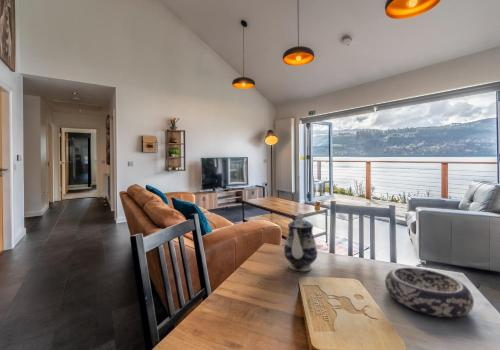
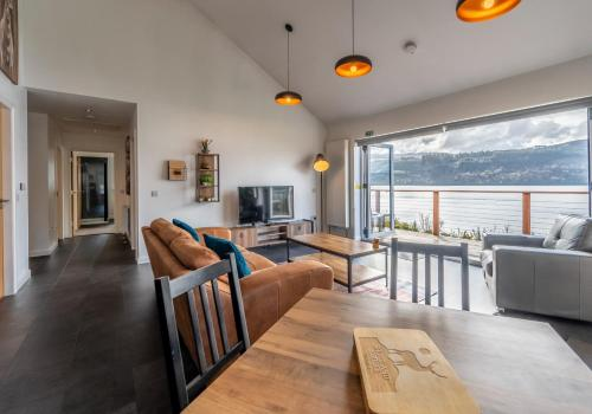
- decorative bowl [384,266,475,318]
- teapot [283,212,318,272]
